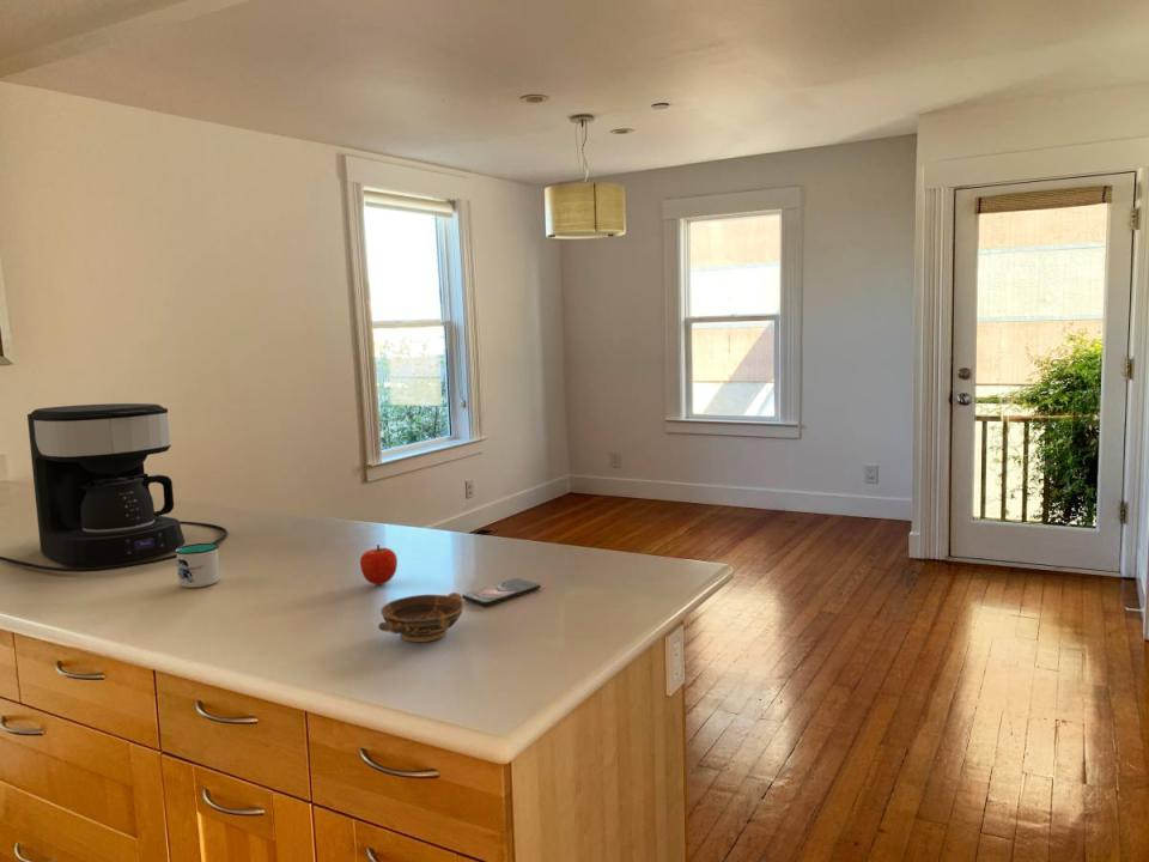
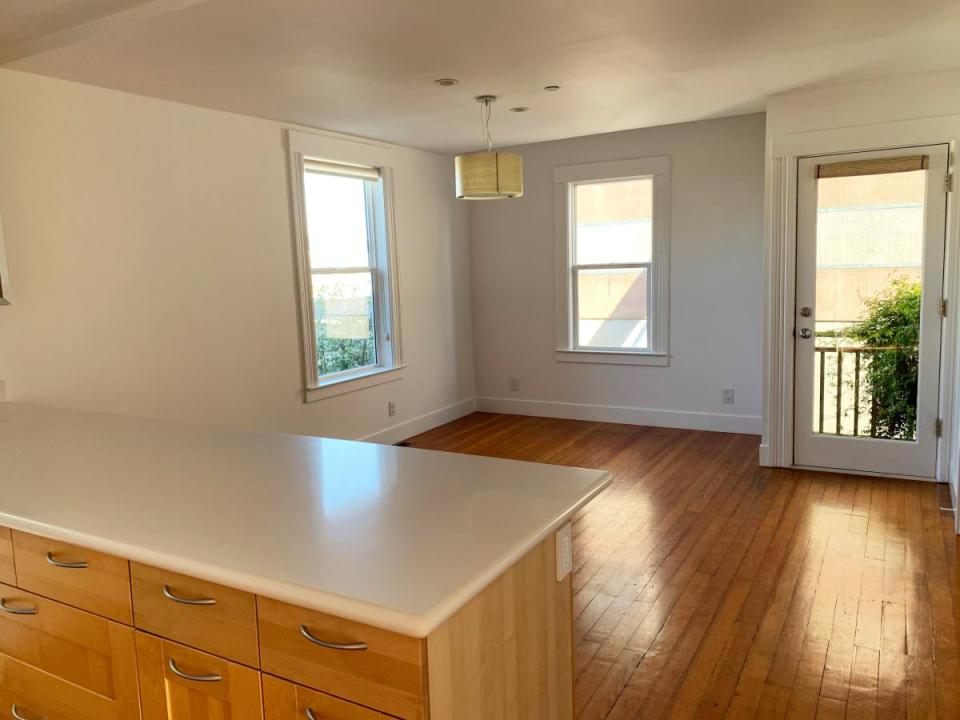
- smartphone [461,577,542,607]
- fruit [359,544,399,585]
- bowl [377,591,466,643]
- mug [174,542,221,589]
- coffee maker [0,402,229,573]
